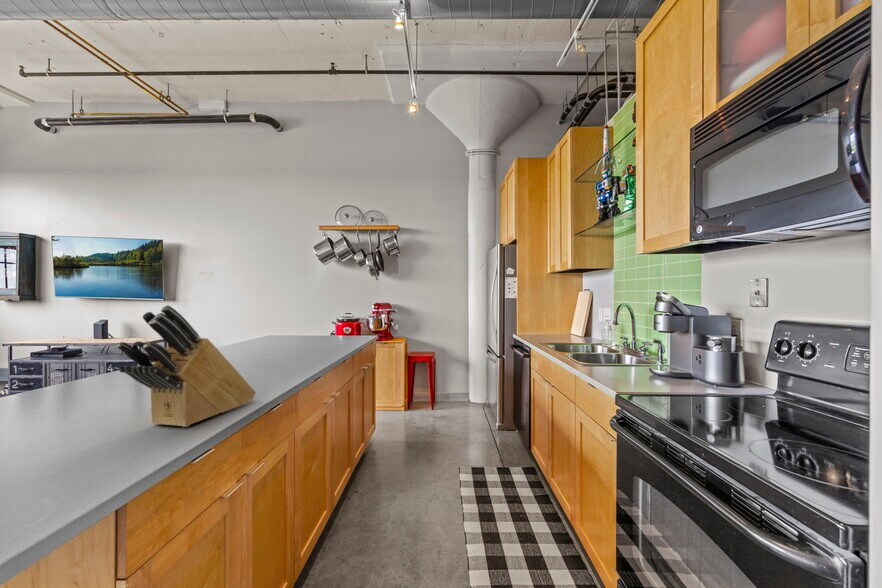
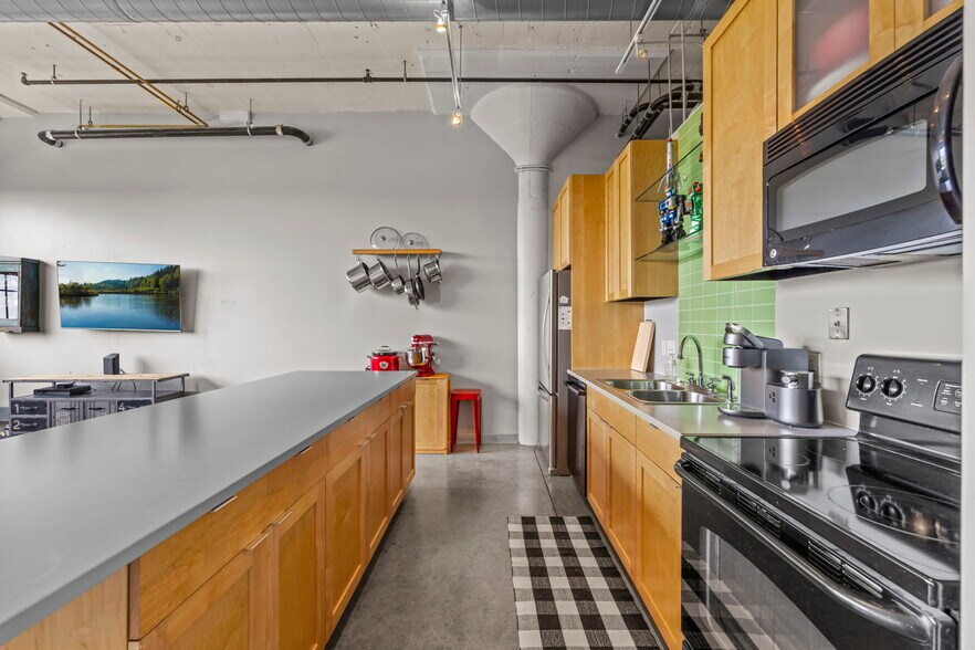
- knife block [116,304,257,428]
